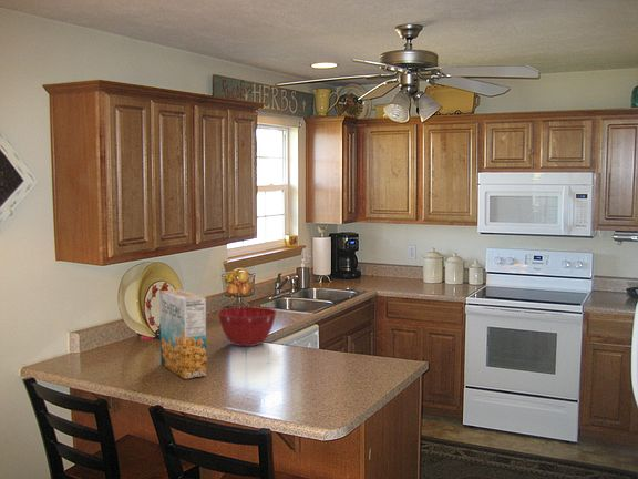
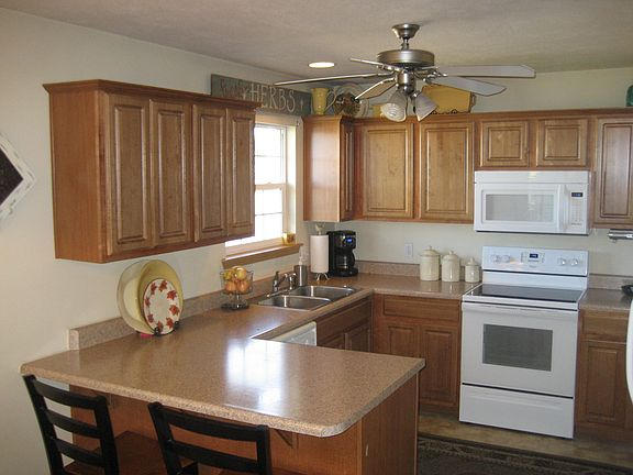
- cereal box [158,288,208,380]
- mixing bowl [216,306,278,347]
